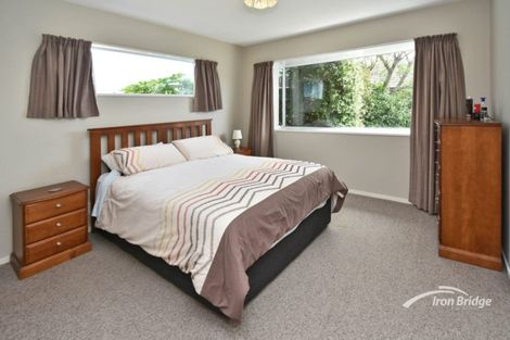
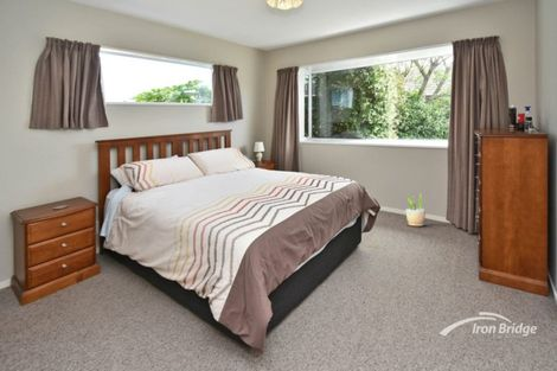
+ potted plant [405,192,427,228]
